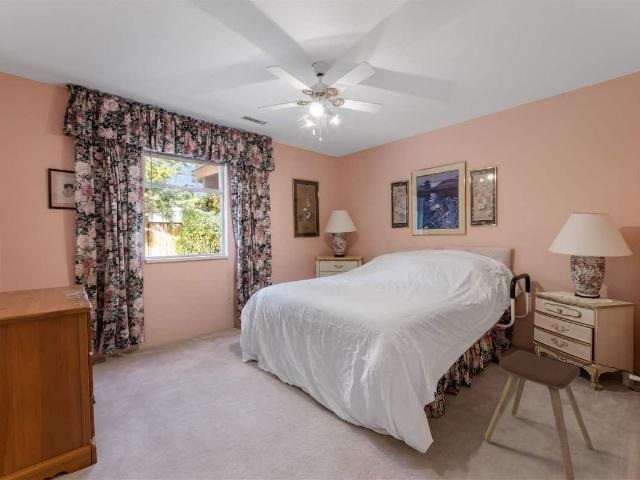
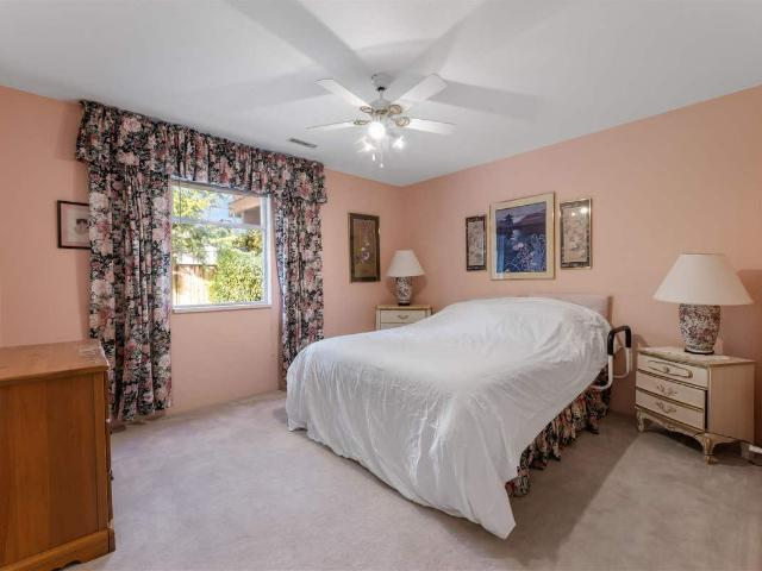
- music stool [484,349,594,480]
